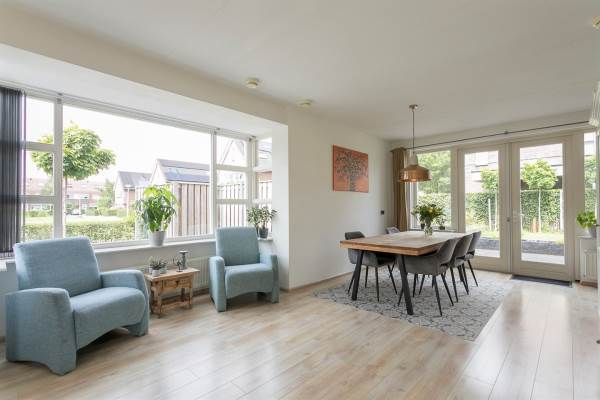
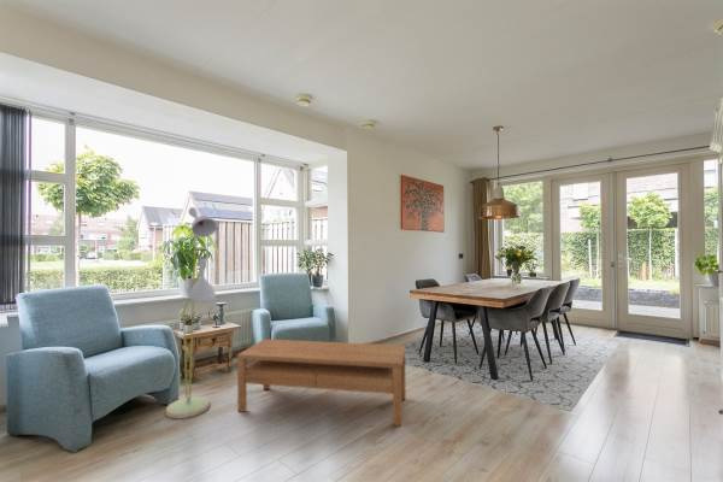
+ coffee table [236,337,407,427]
+ floor lamp [165,206,219,419]
